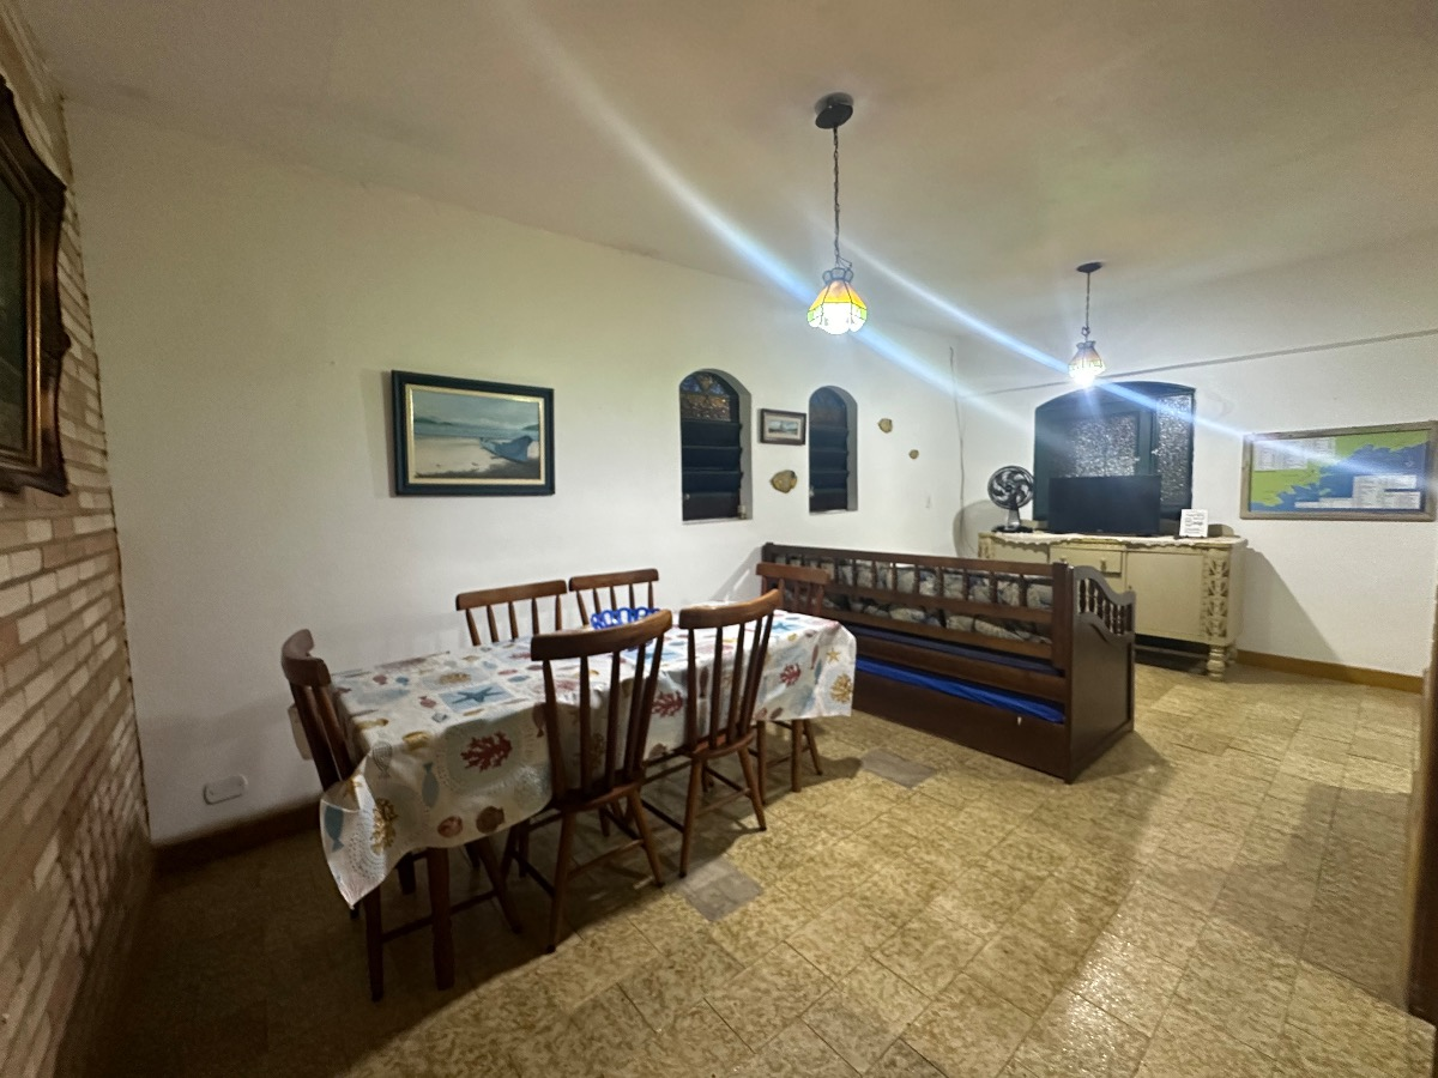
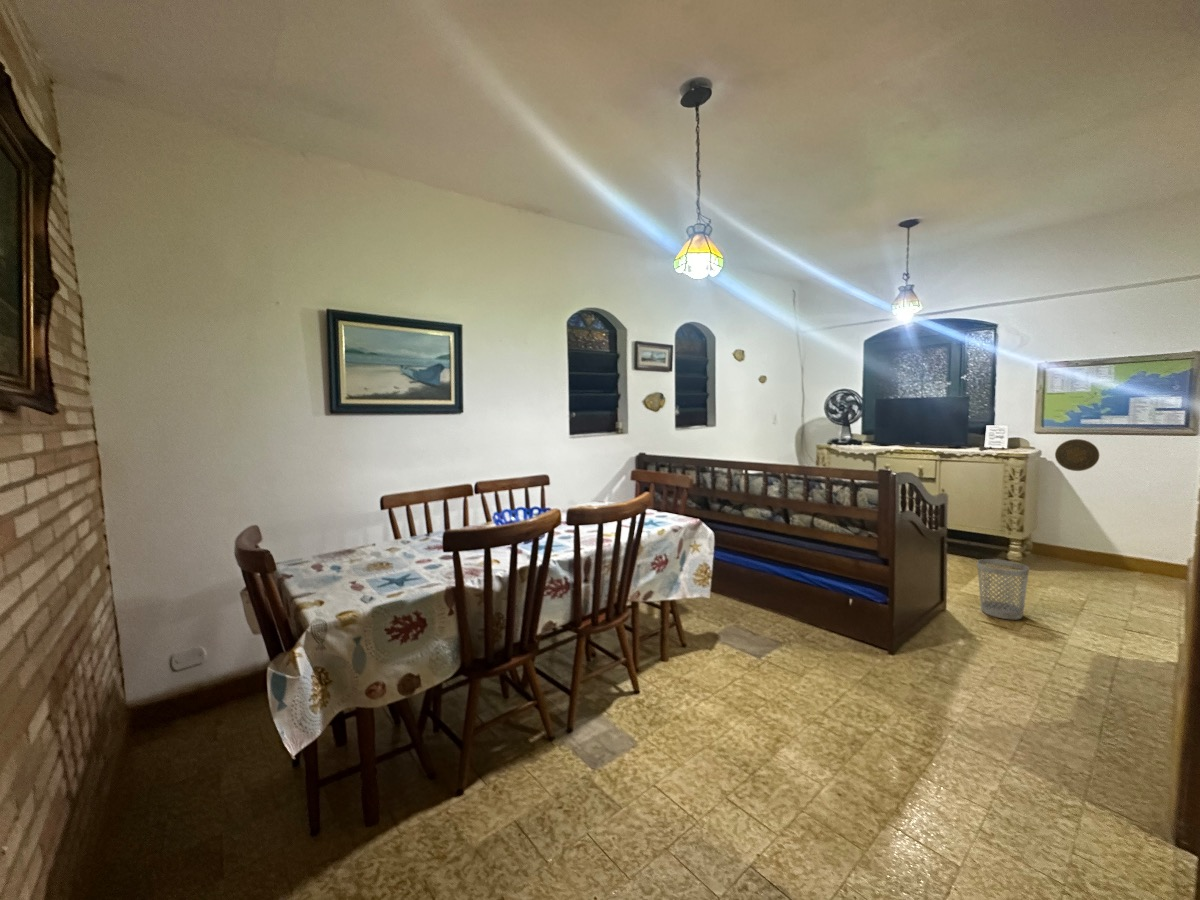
+ wastebasket [976,558,1030,621]
+ decorative plate [1054,438,1100,472]
